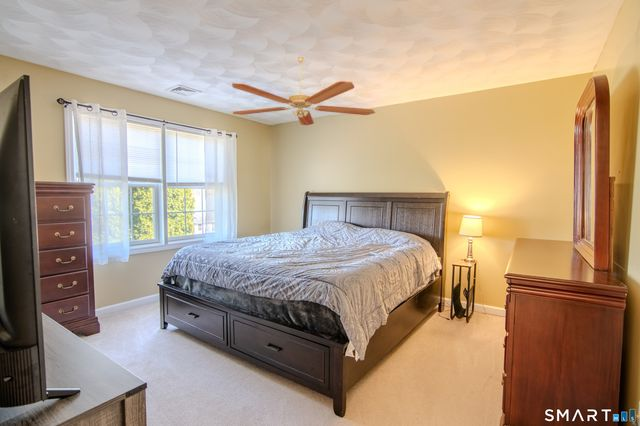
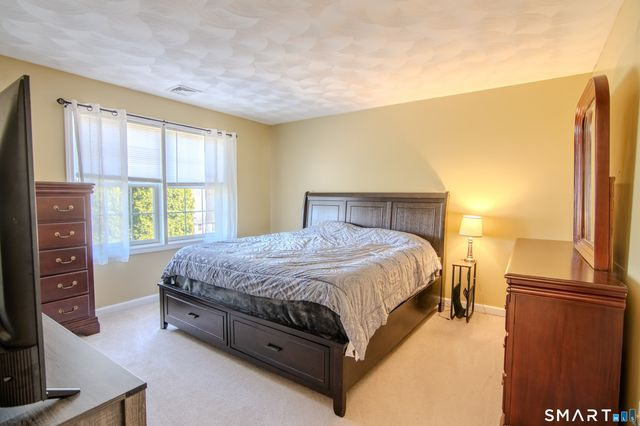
- ceiling fan [231,56,376,126]
